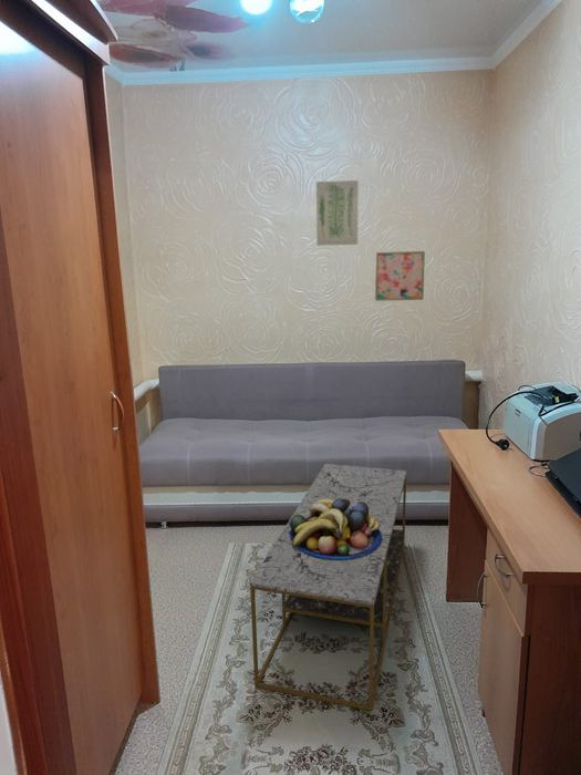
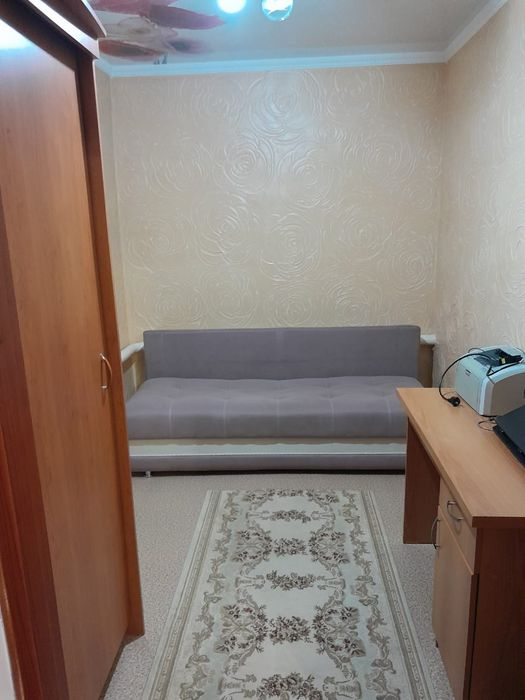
- wall art [315,179,360,247]
- coffee table [249,463,407,712]
- wall art [374,250,426,302]
- fruit bowl [289,498,382,559]
